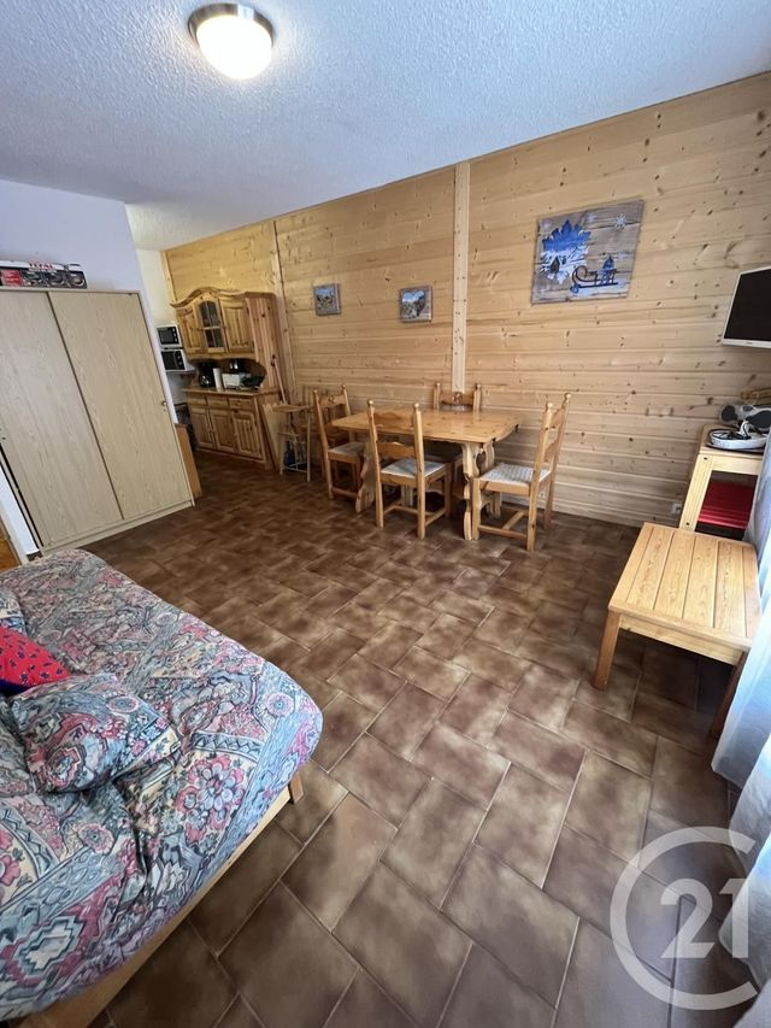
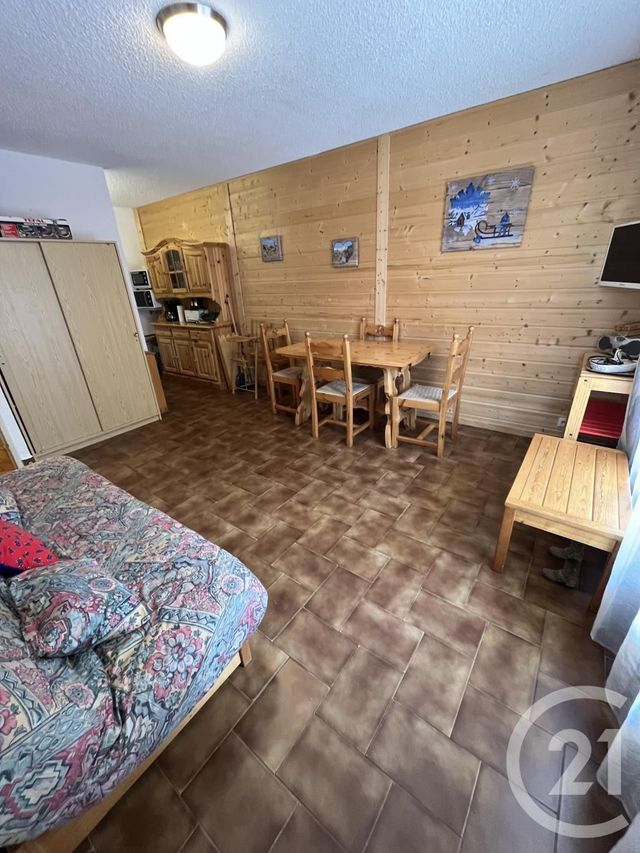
+ boots [540,539,586,588]
